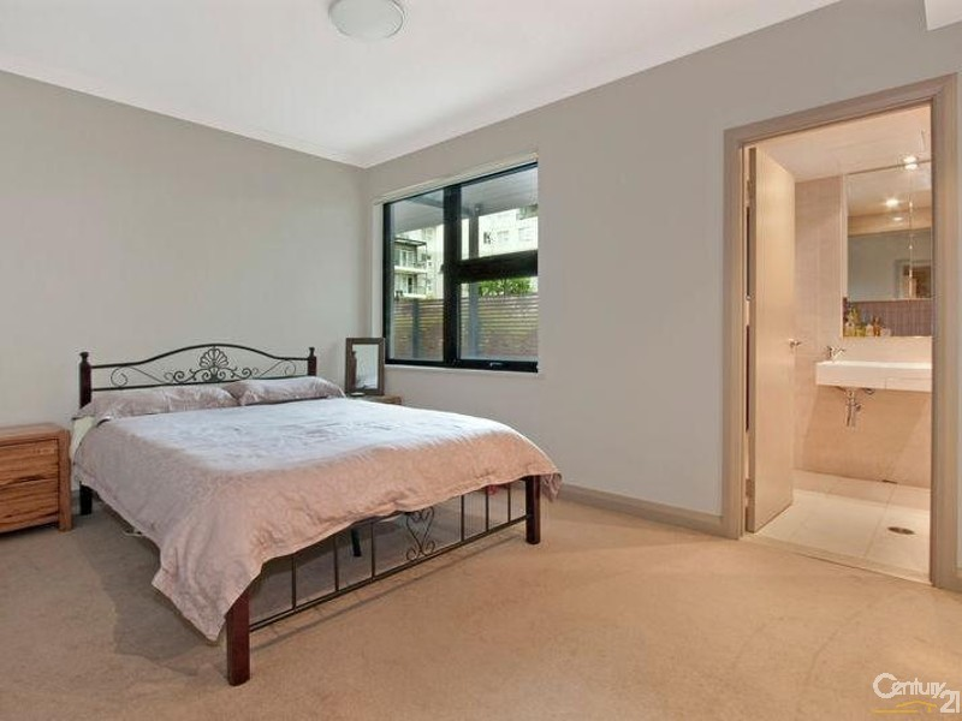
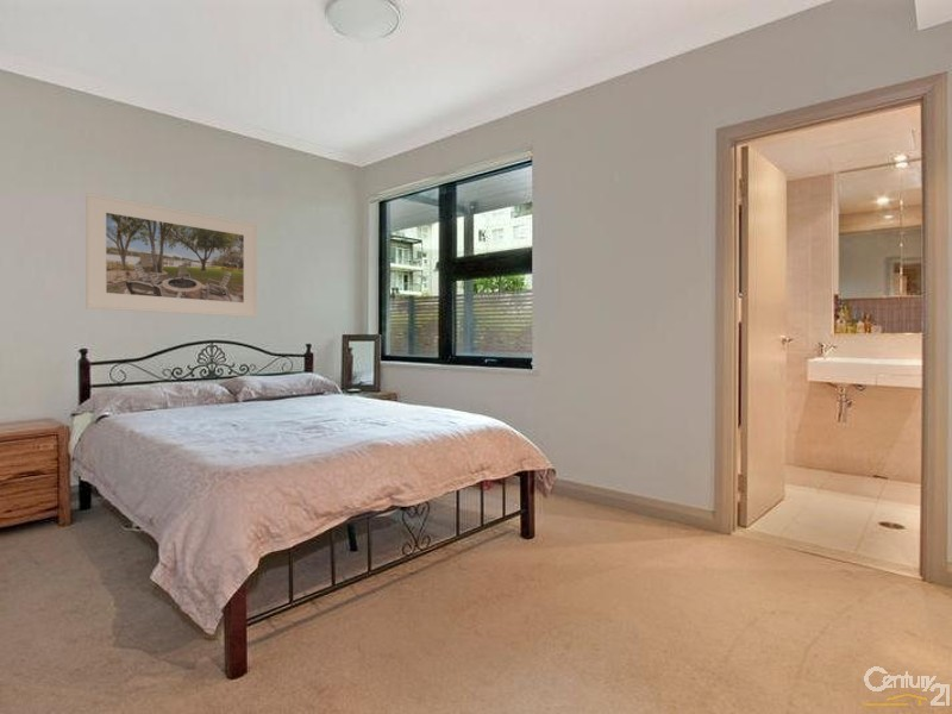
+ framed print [84,192,258,318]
